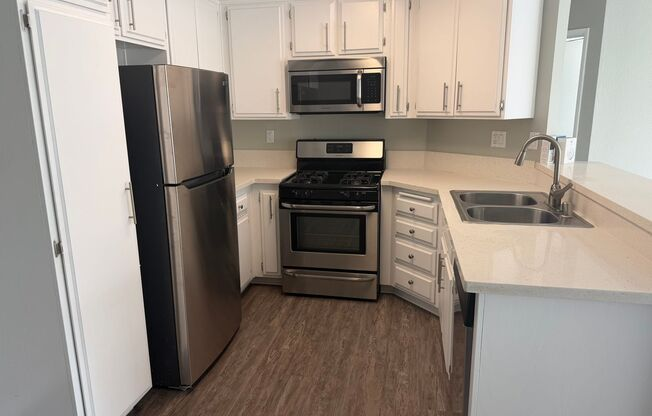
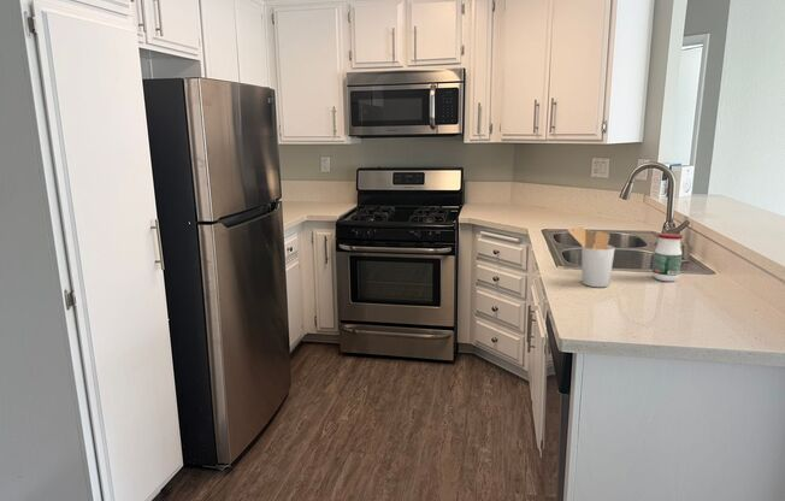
+ jar [651,231,684,283]
+ utensil holder [566,225,616,288]
